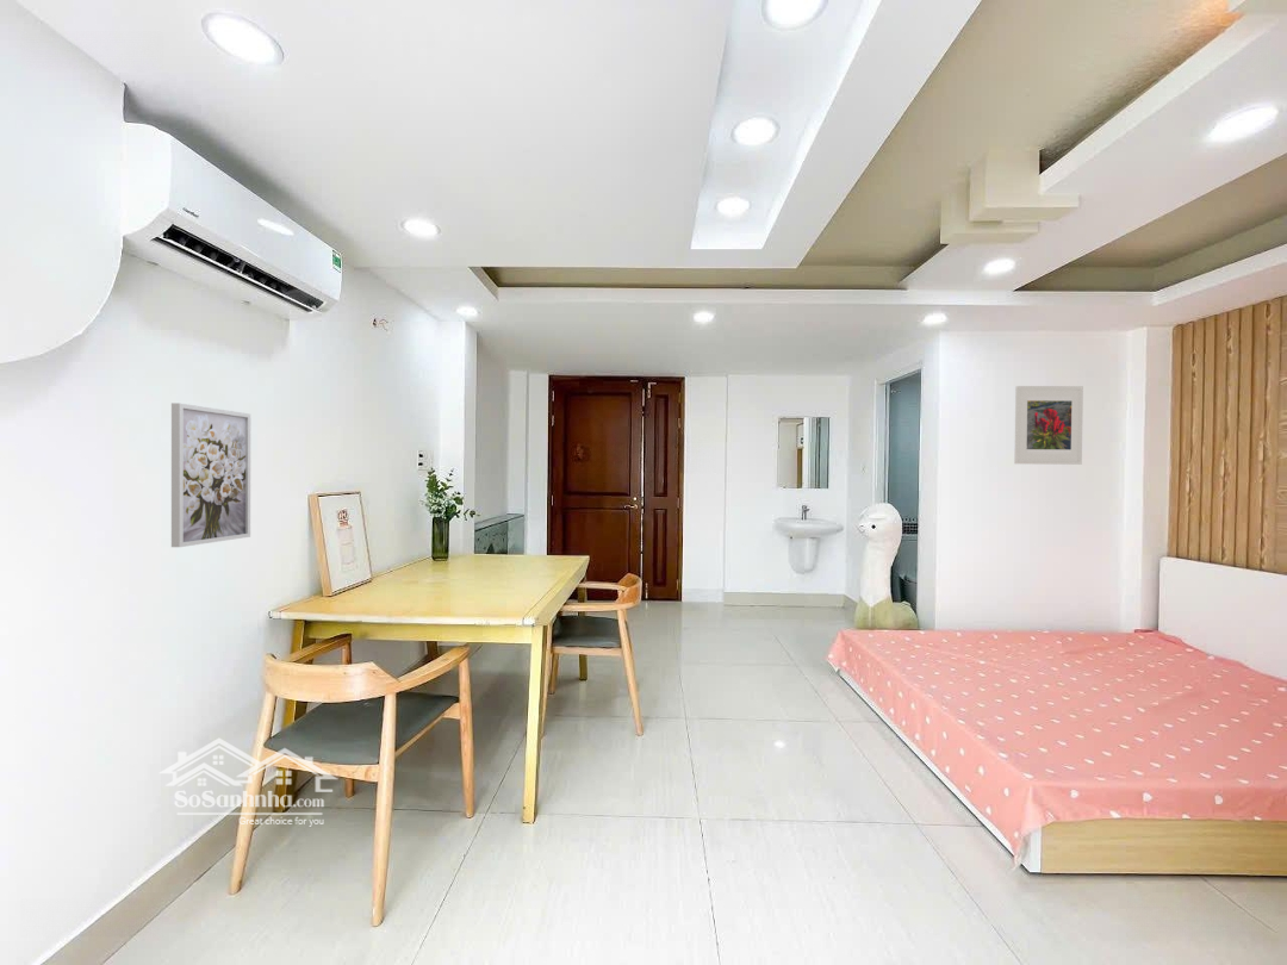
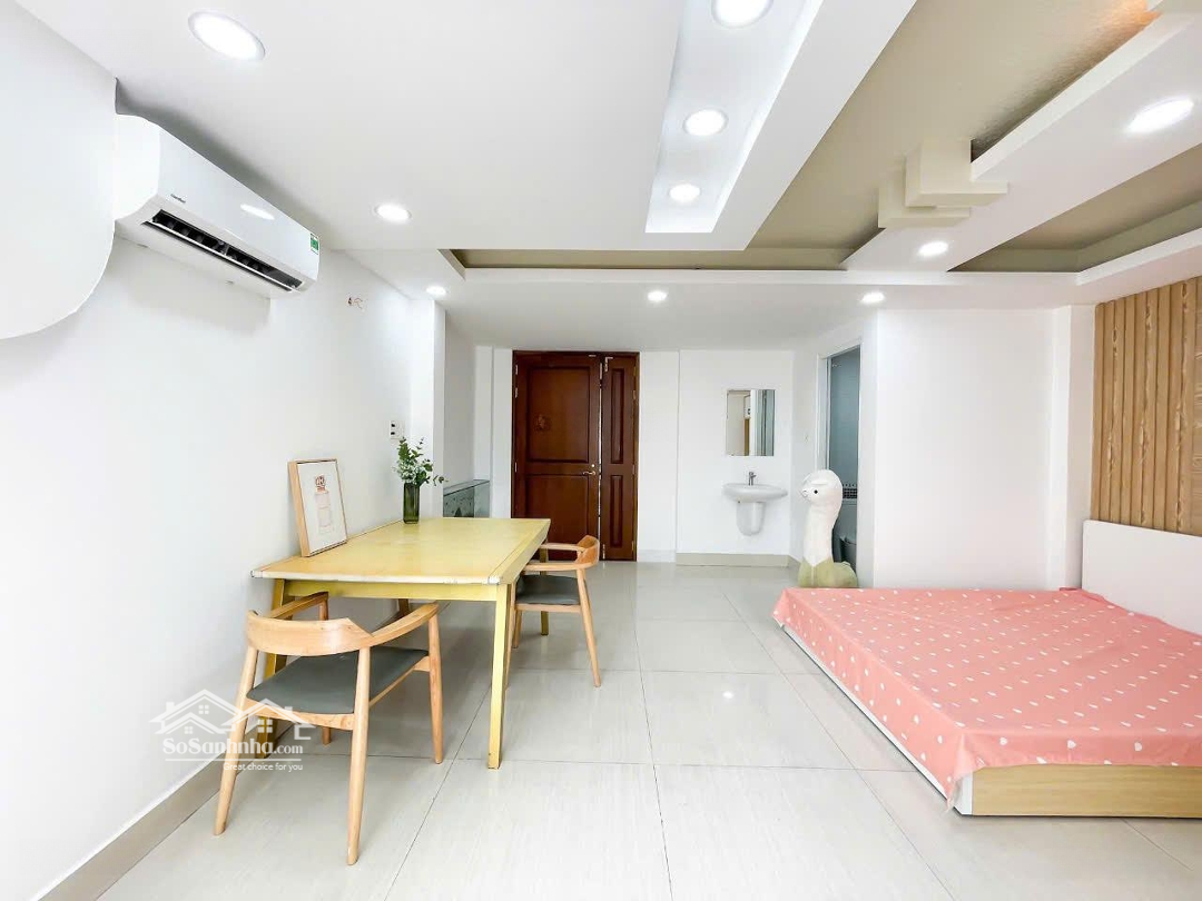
- wall art [170,401,251,548]
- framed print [1013,385,1084,466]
